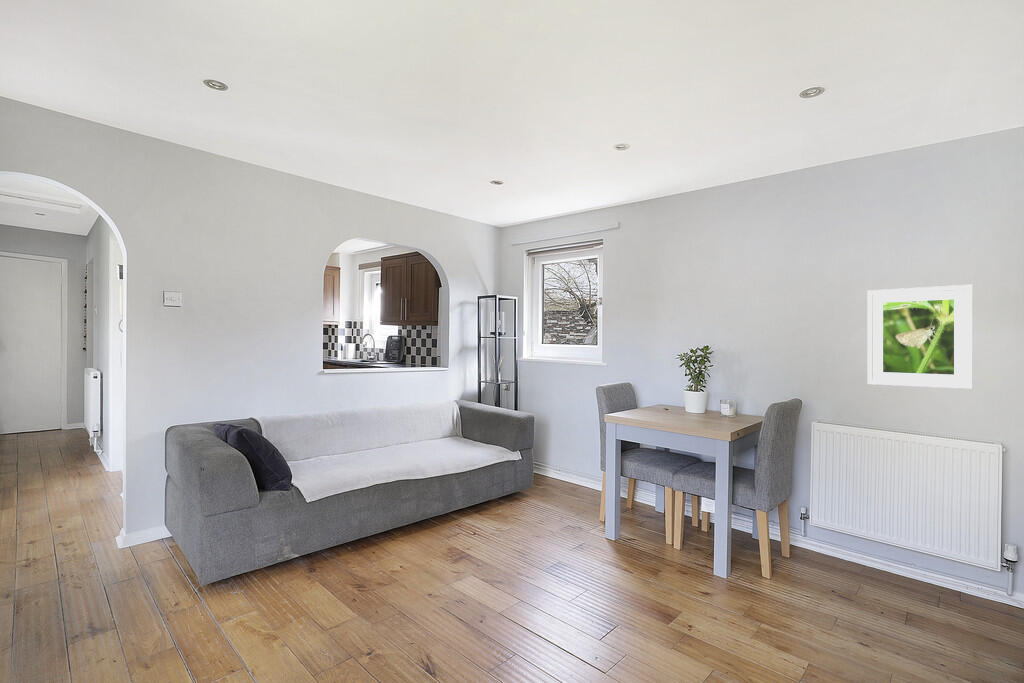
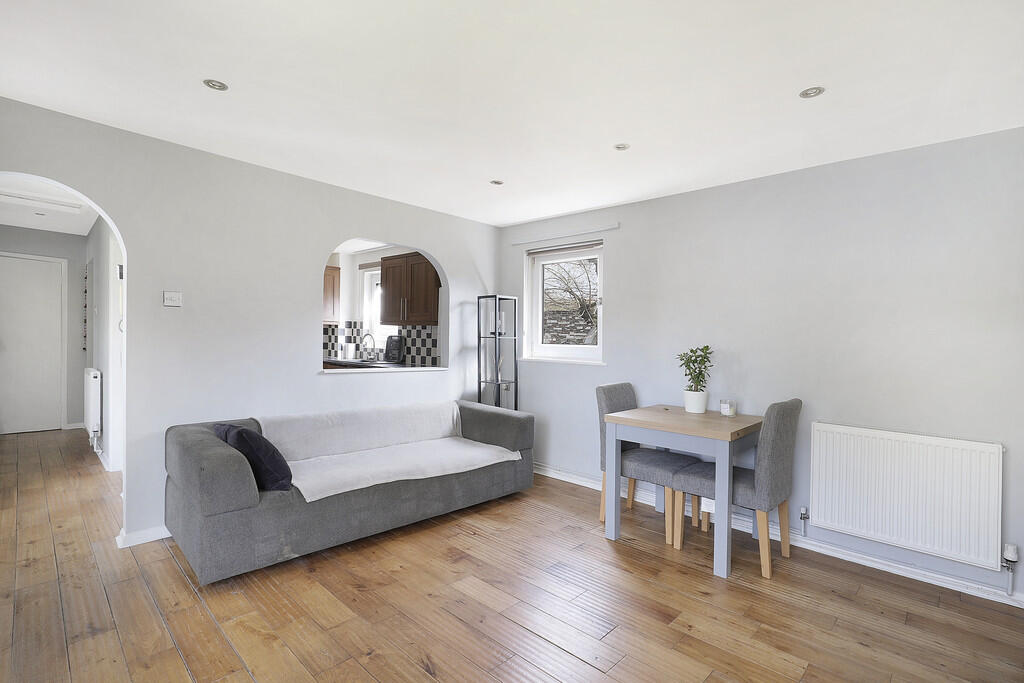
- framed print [866,284,974,390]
